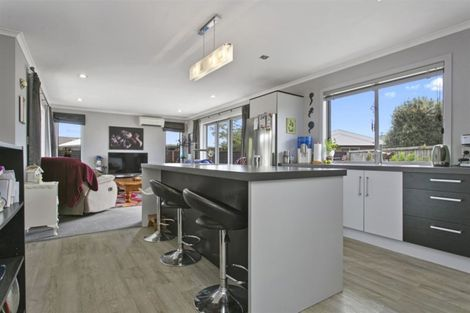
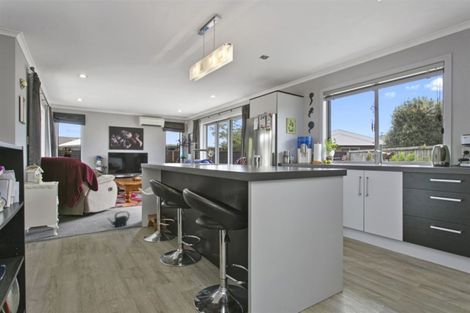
+ watering can [106,210,130,228]
